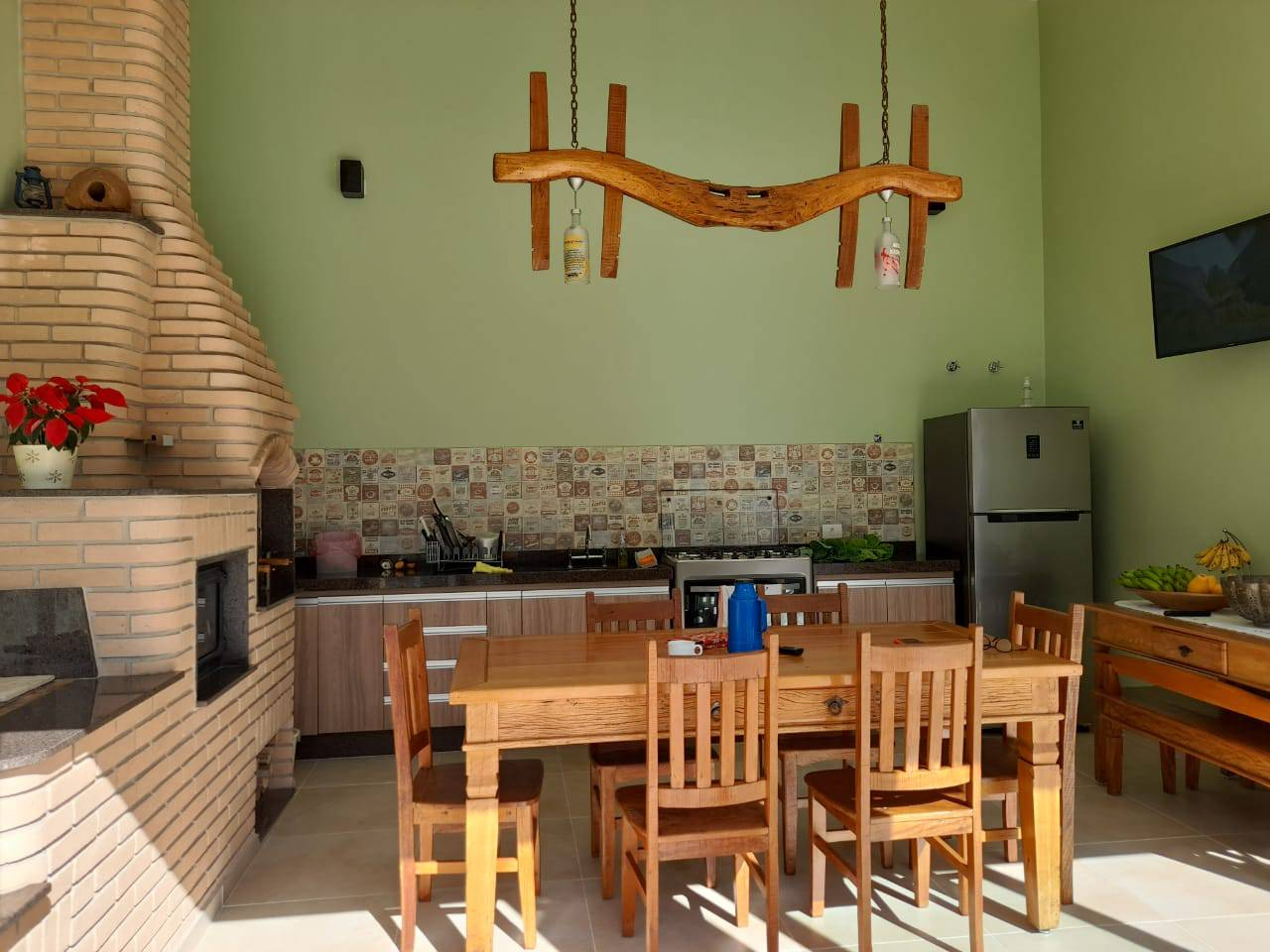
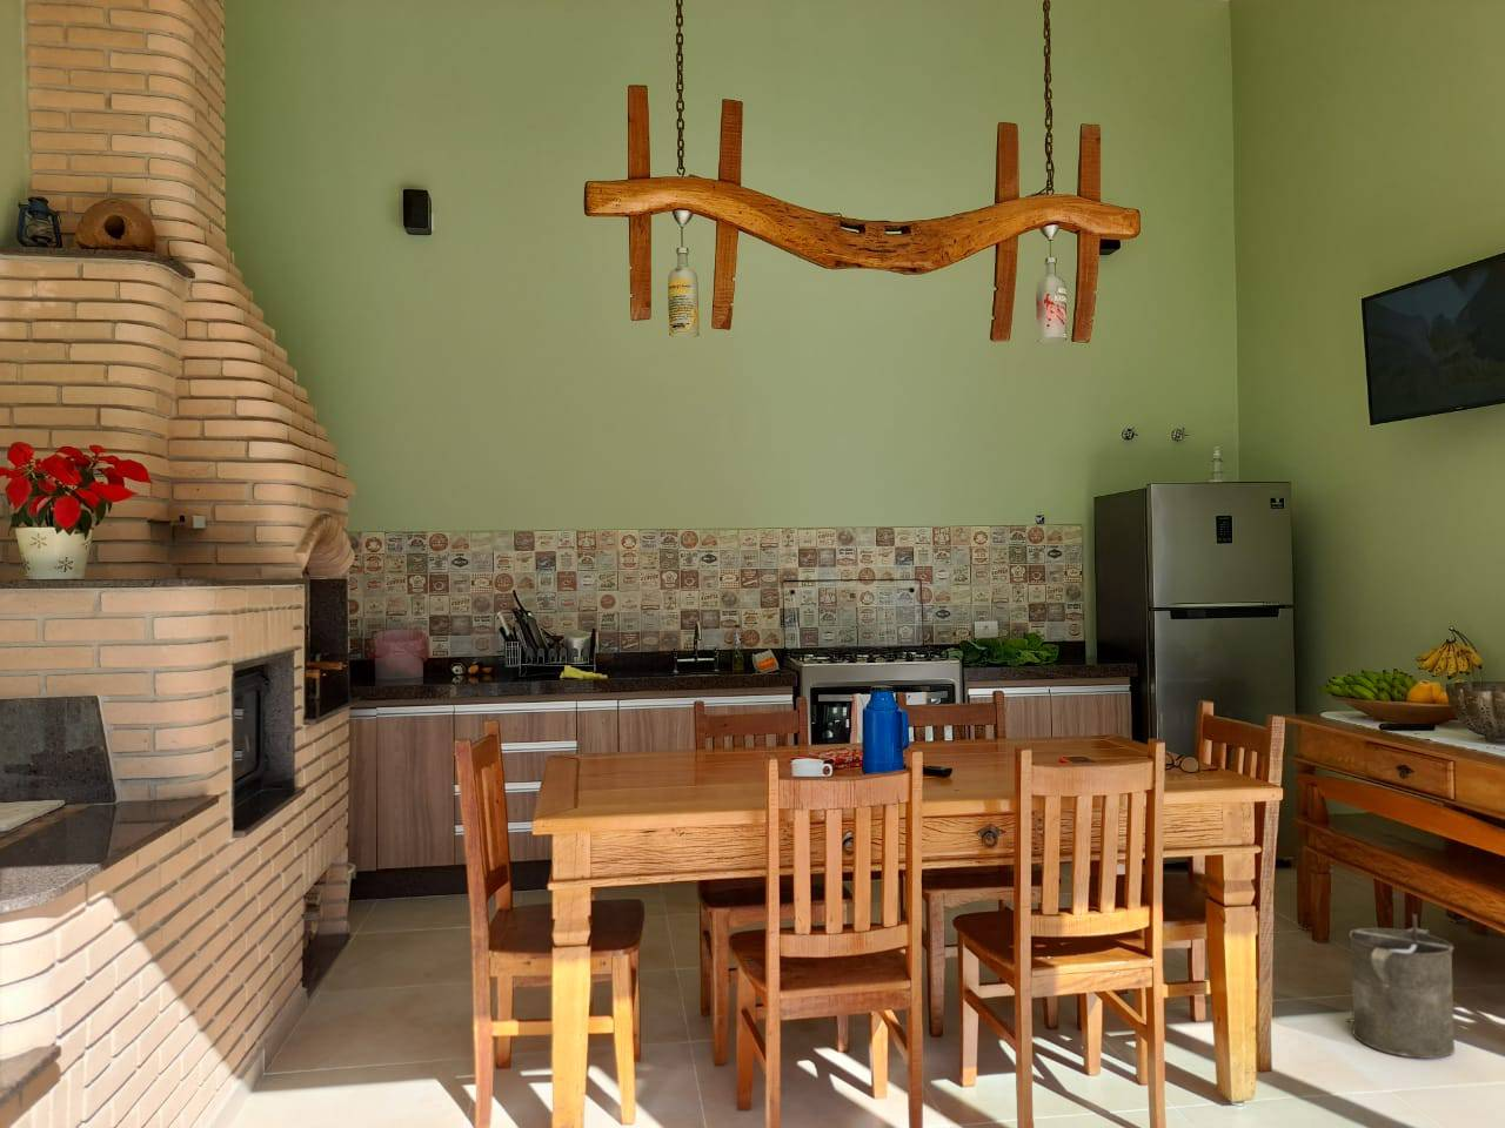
+ bucket [1344,914,1455,1059]
